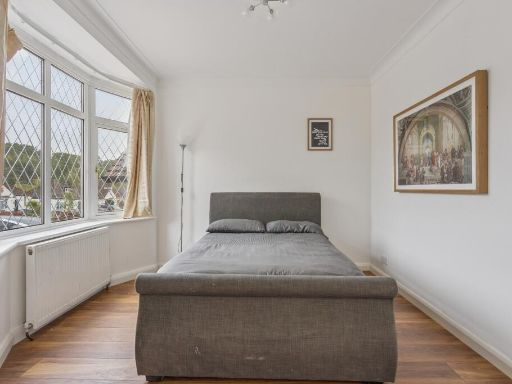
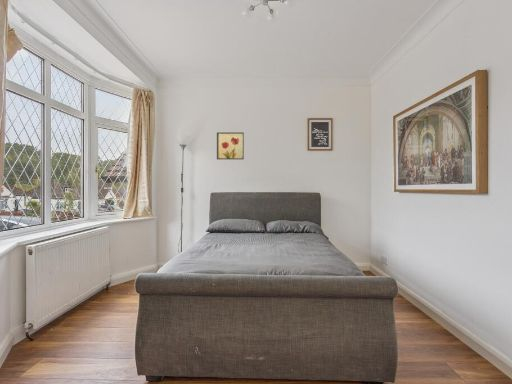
+ wall art [216,131,245,160]
